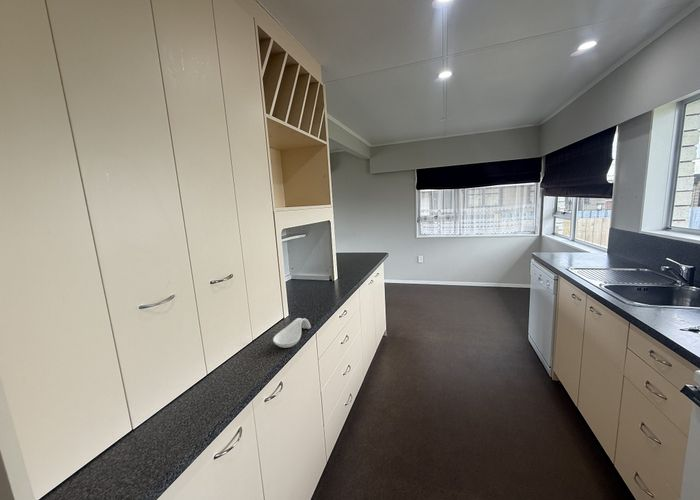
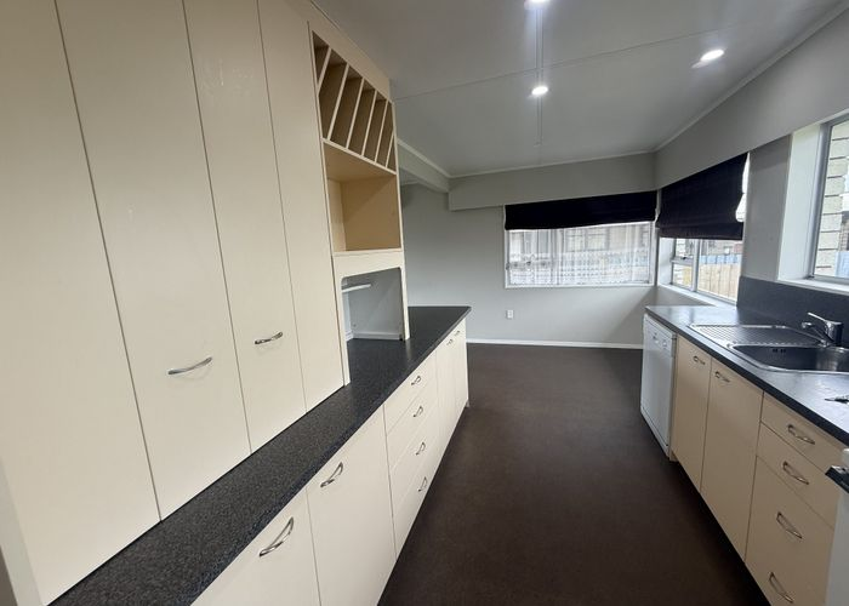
- spoon rest [272,317,312,349]
